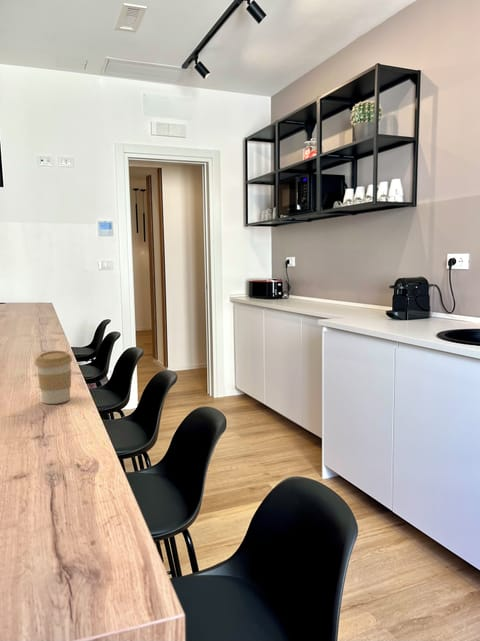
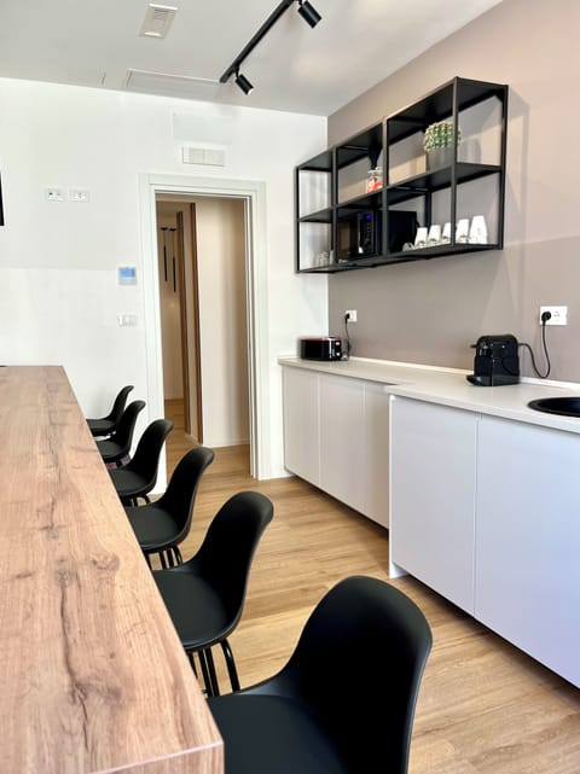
- coffee cup [34,350,73,405]
